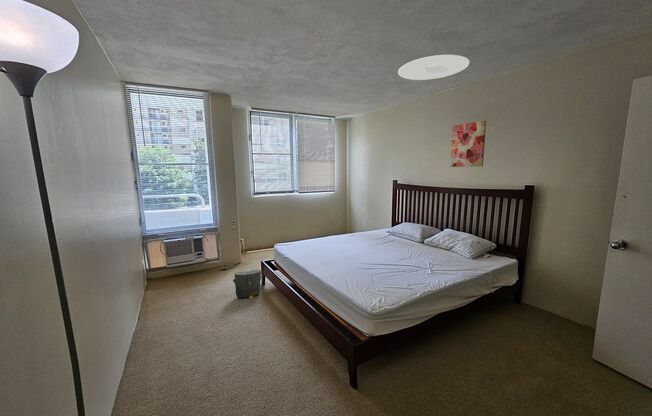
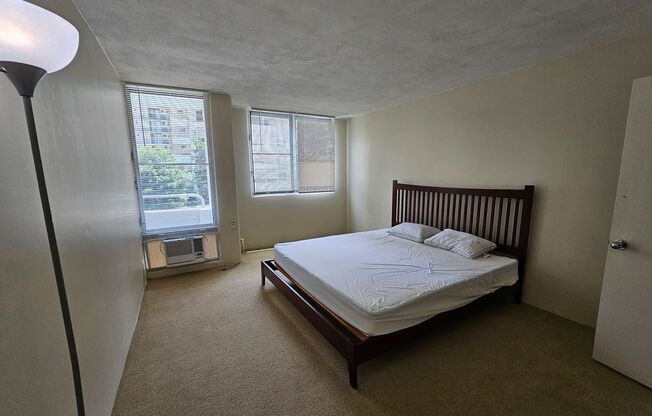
- wall art [449,120,487,168]
- ceiling light [397,54,470,81]
- bag [232,268,262,300]
